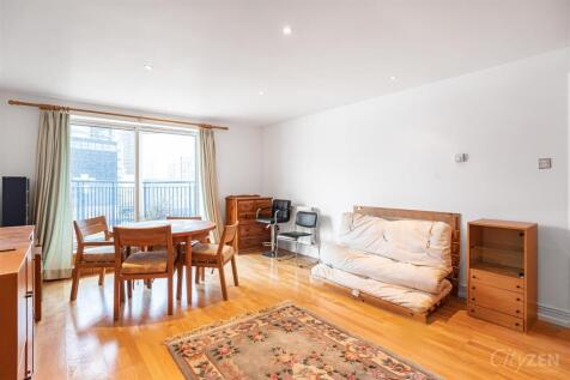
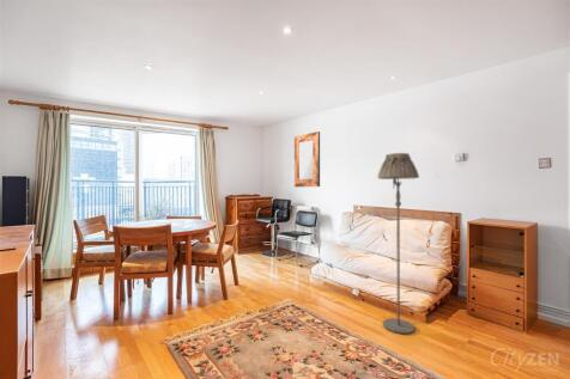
+ home mirror [293,130,321,188]
+ floor lamp [376,152,420,335]
